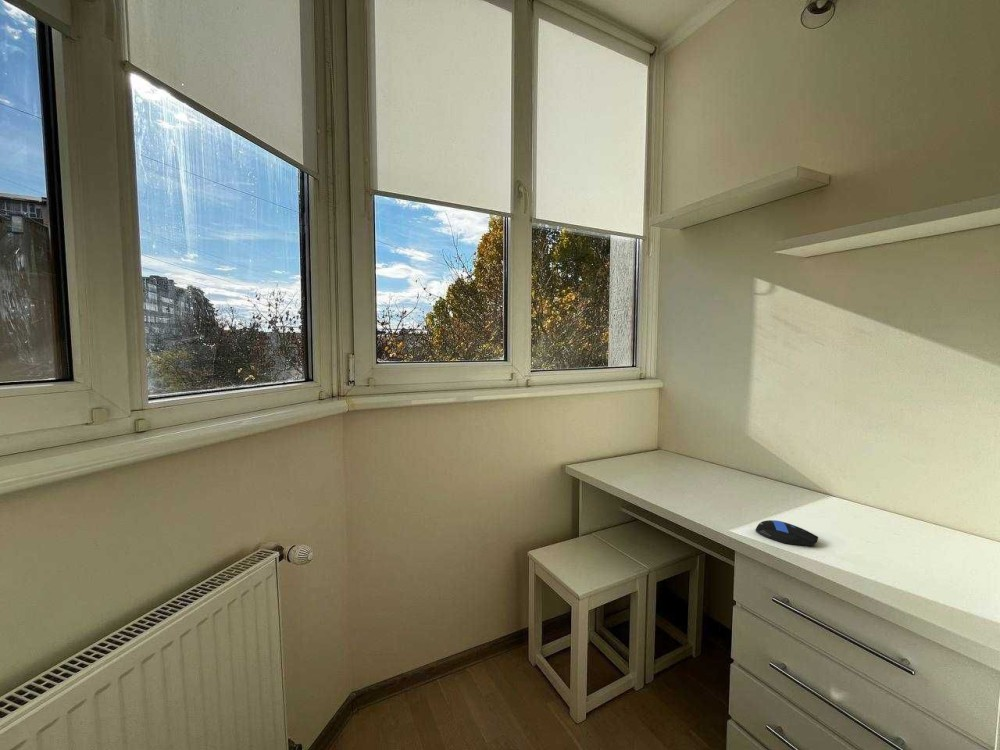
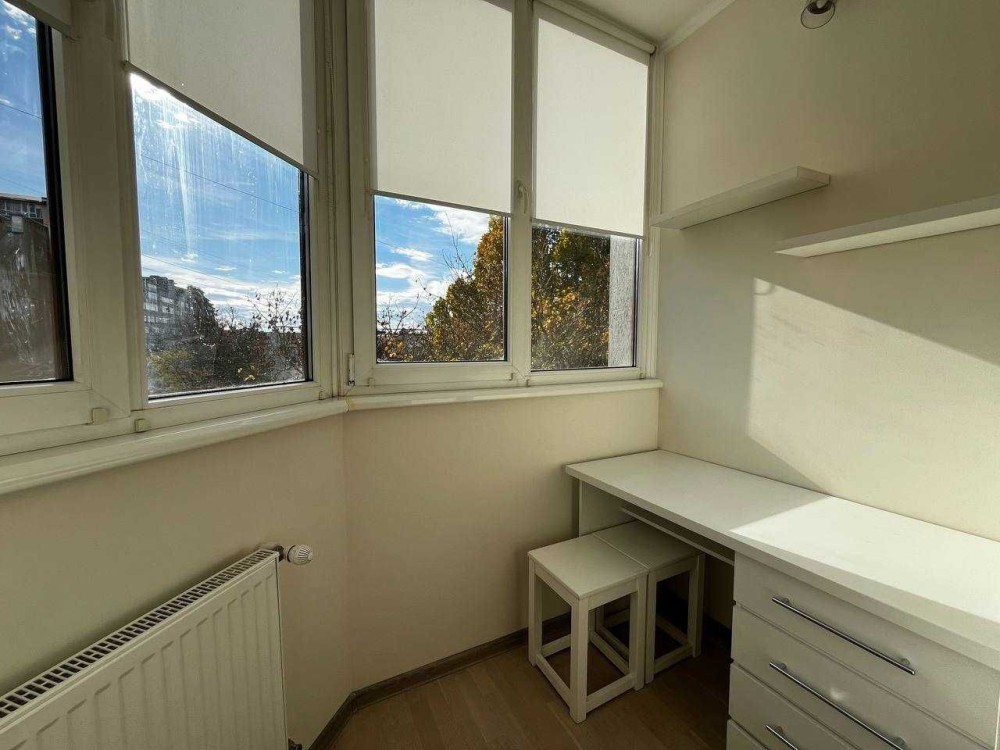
- computer mouse [755,519,819,547]
